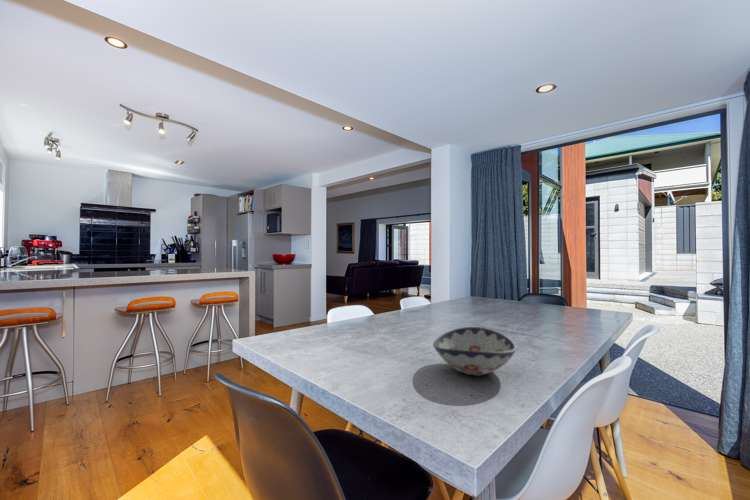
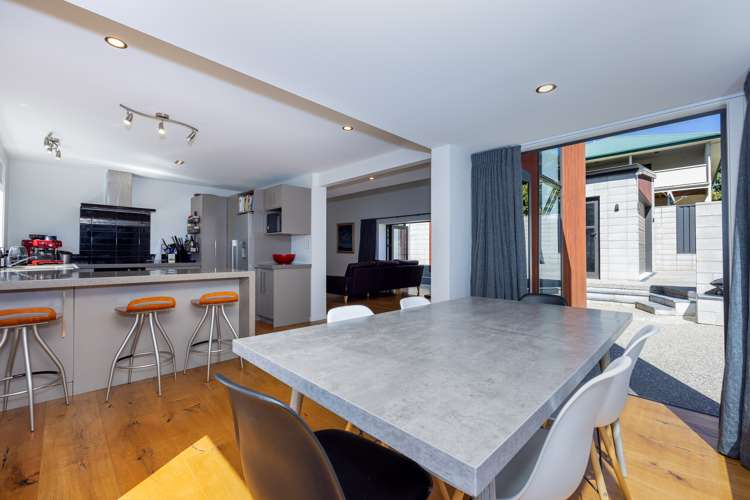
- decorative bowl [432,326,517,377]
